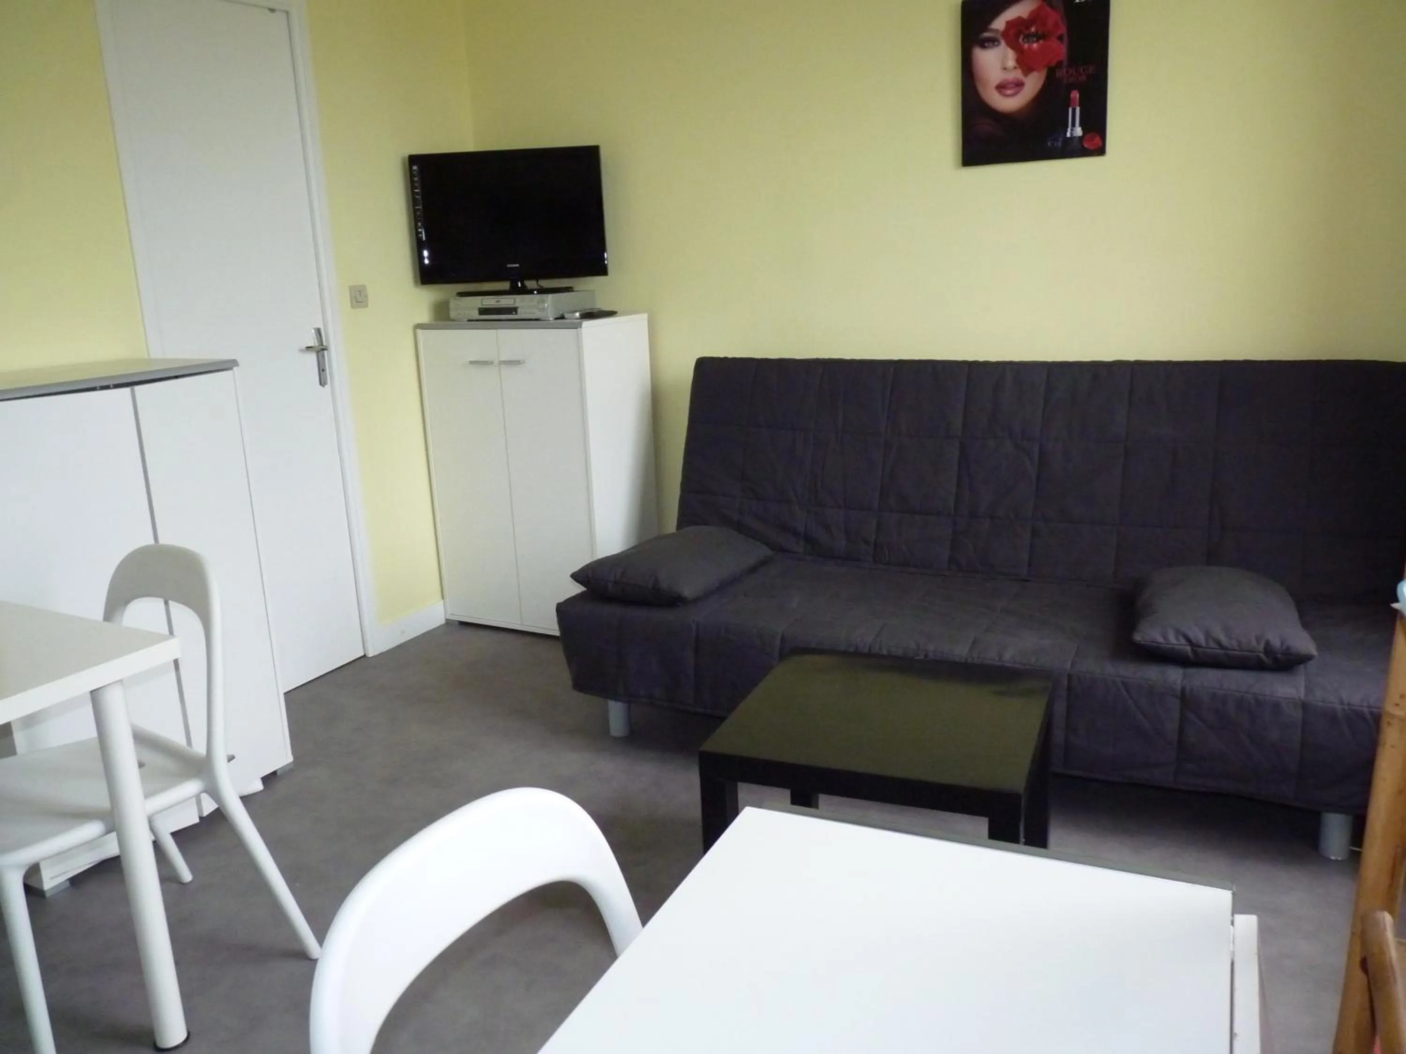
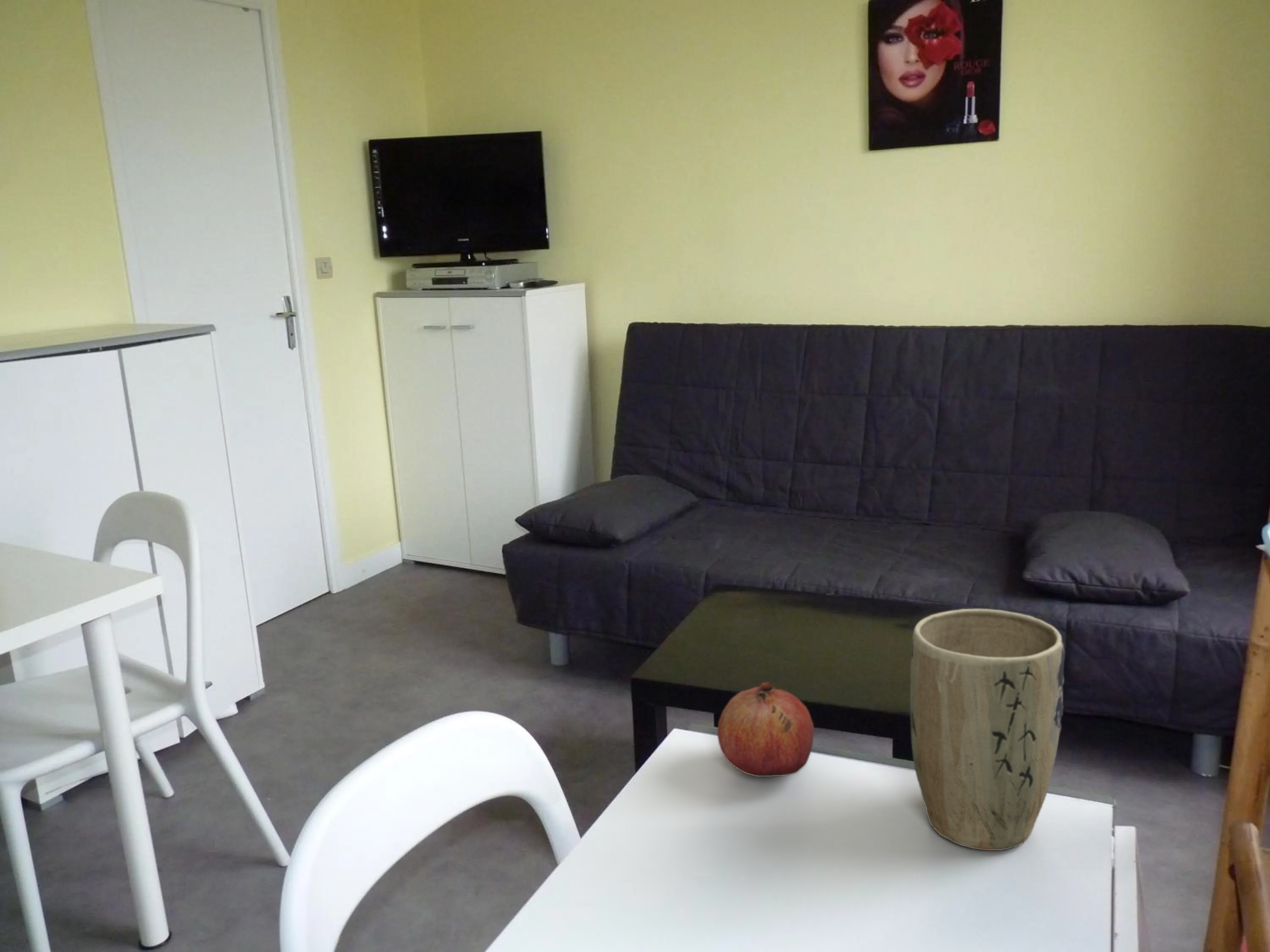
+ fruit [717,681,814,777]
+ plant pot [910,608,1065,851]
